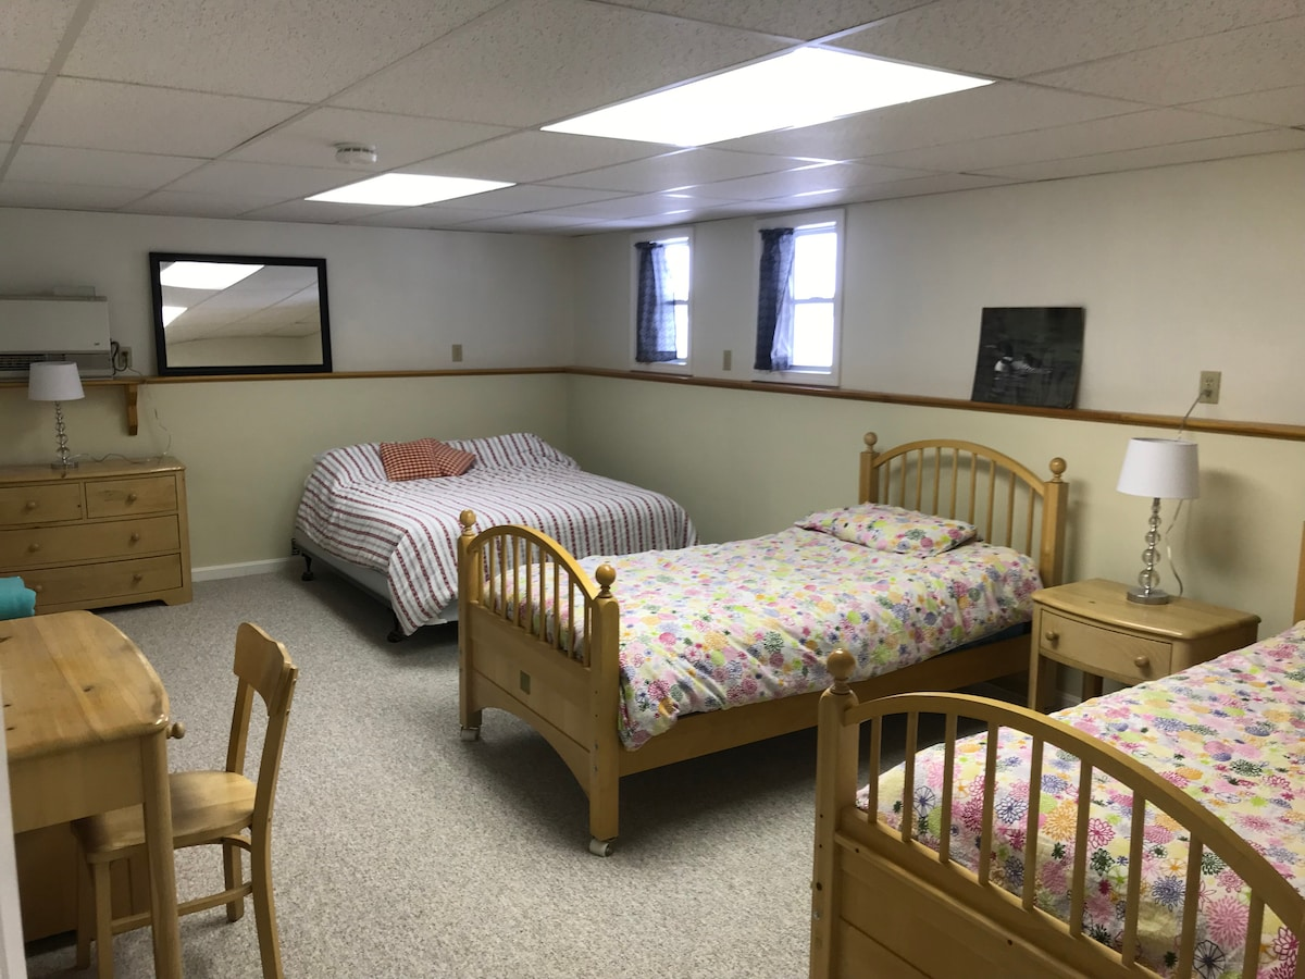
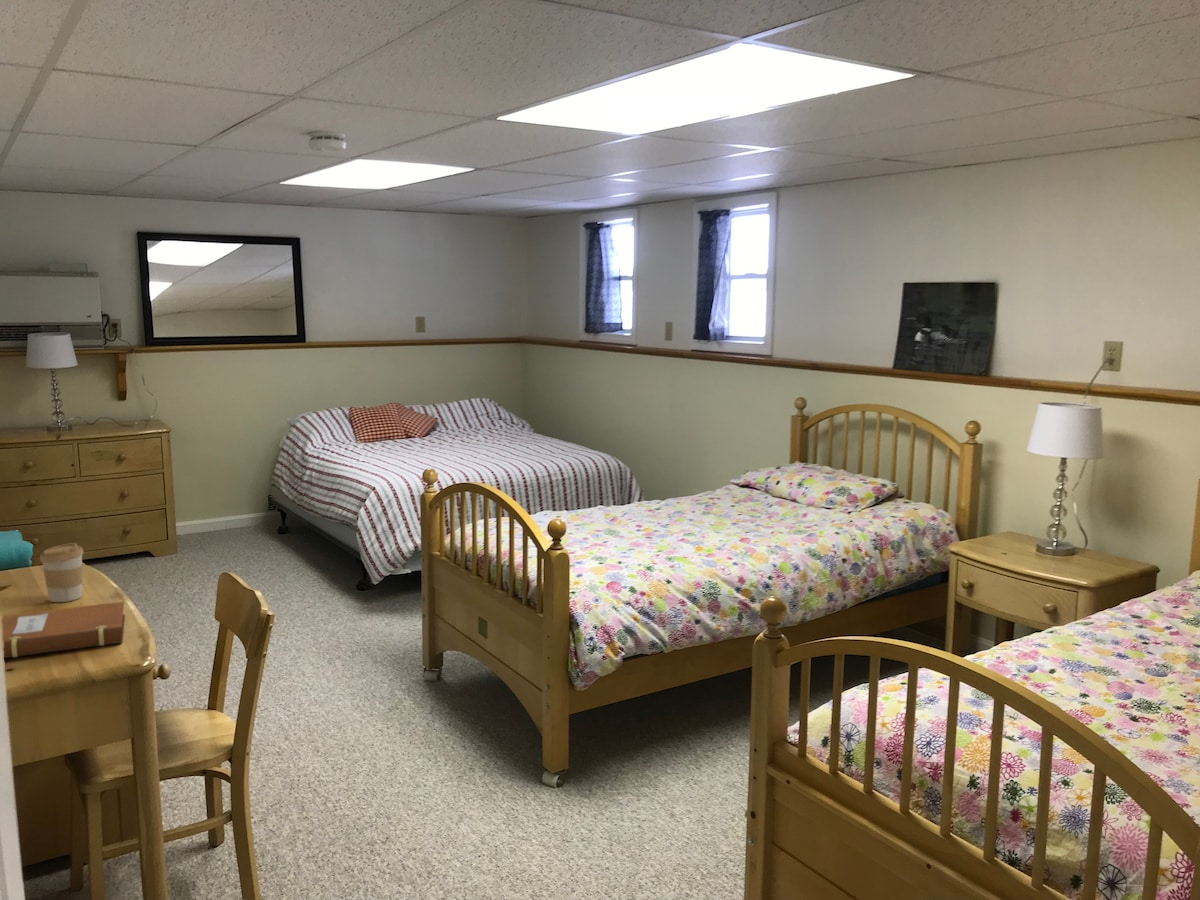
+ coffee cup [39,542,85,603]
+ notebook [1,601,126,659]
